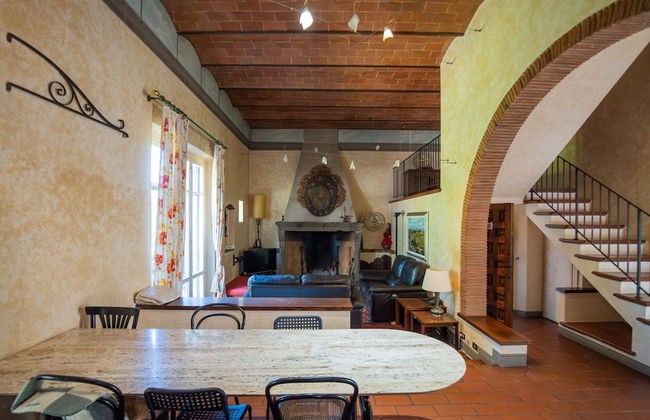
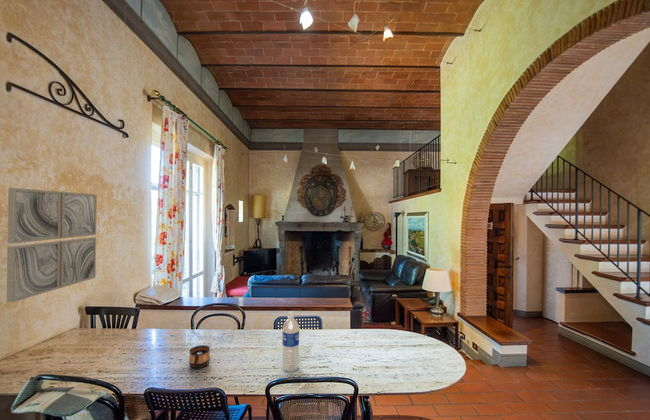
+ wall art [6,187,98,303]
+ water bottle [281,310,300,373]
+ cup [188,344,211,369]
